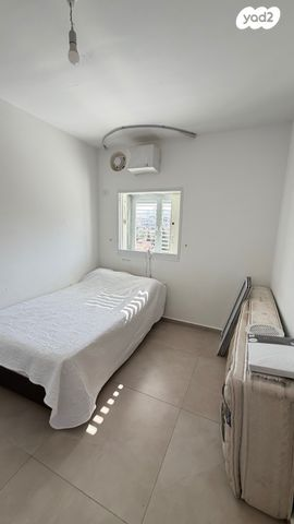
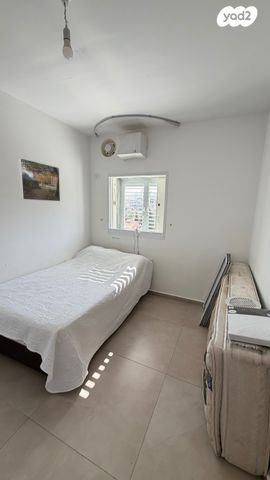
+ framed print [18,157,61,202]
